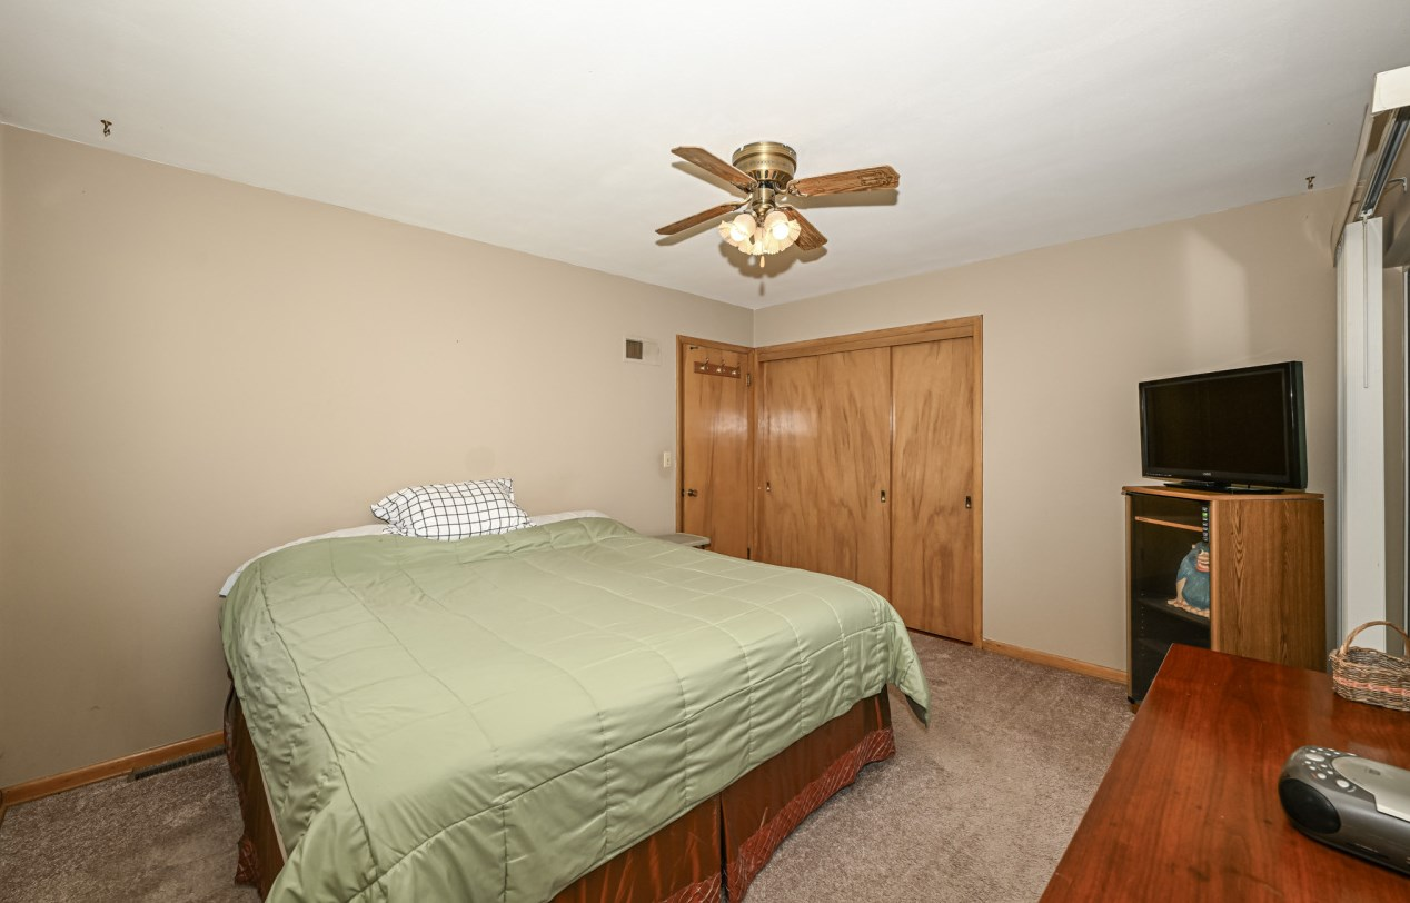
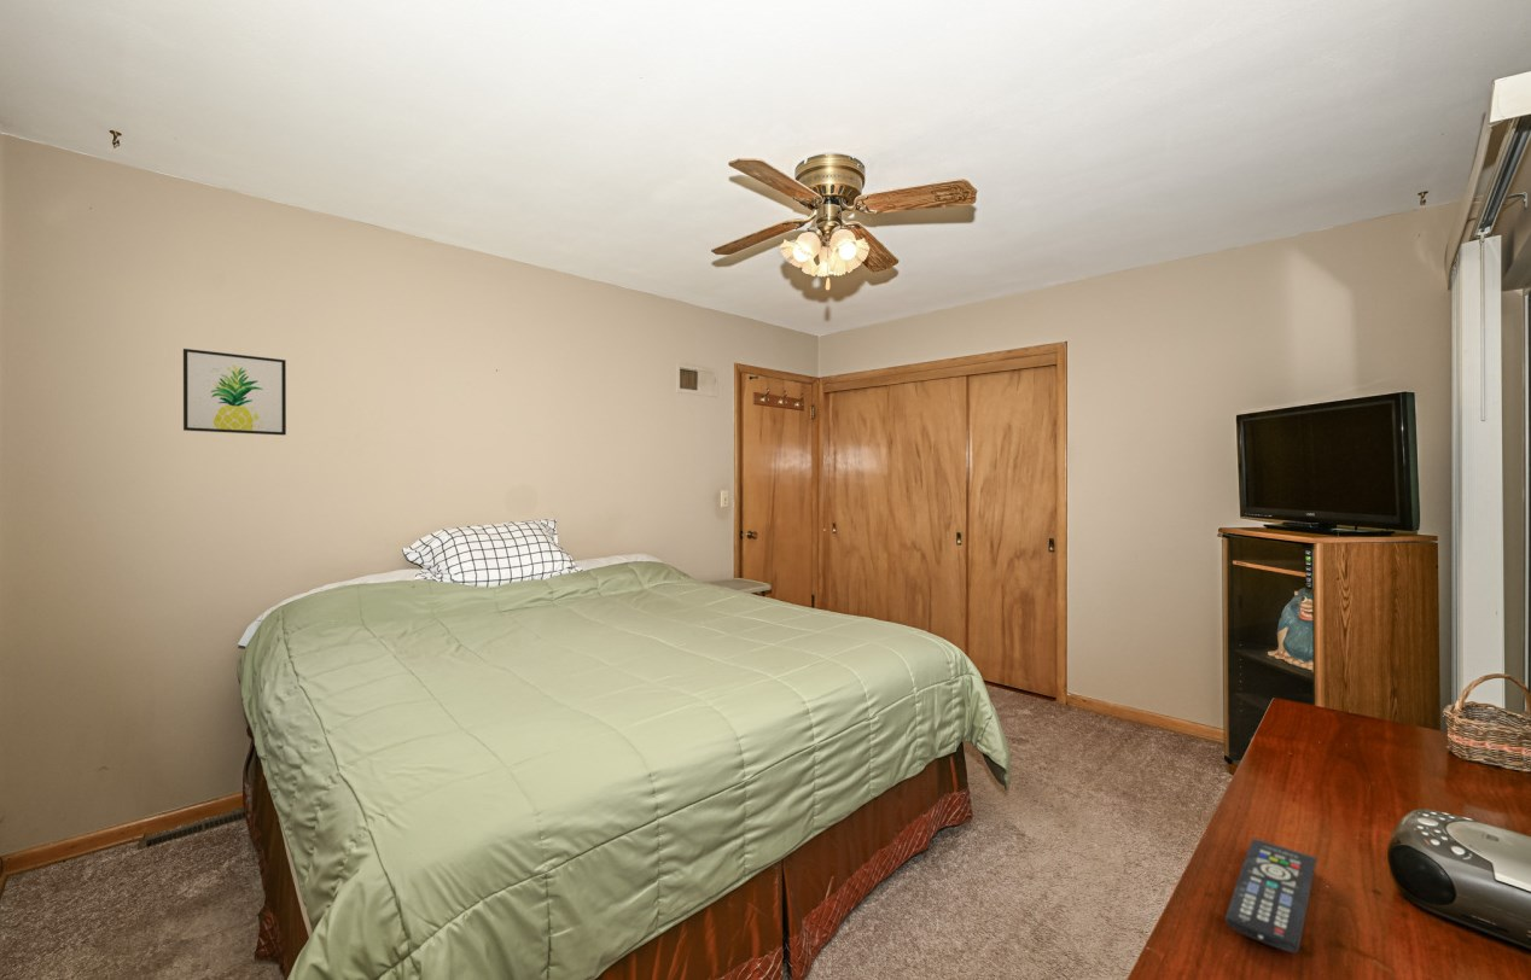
+ wall art [182,348,287,436]
+ remote control [1224,838,1317,953]
